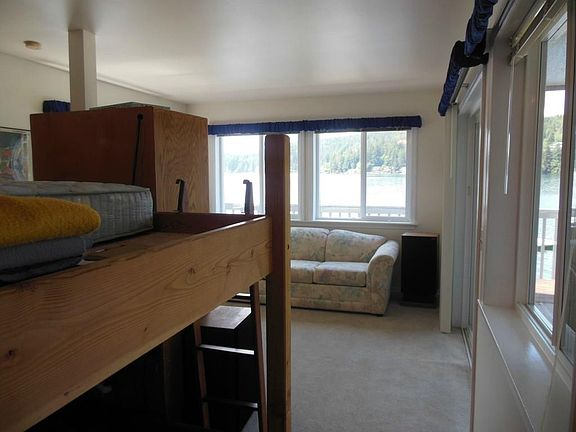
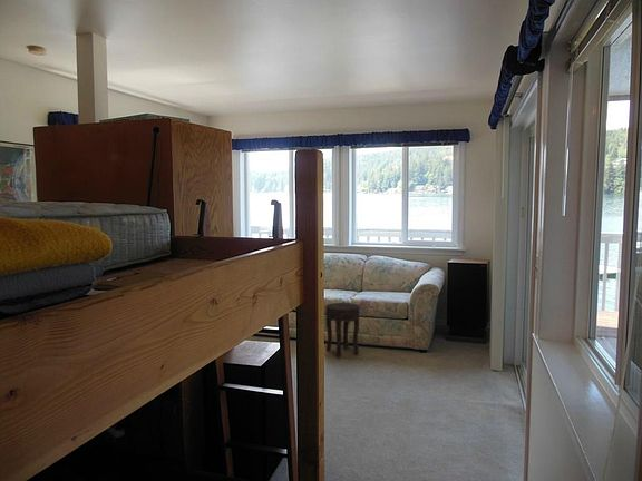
+ side table [324,302,361,359]
